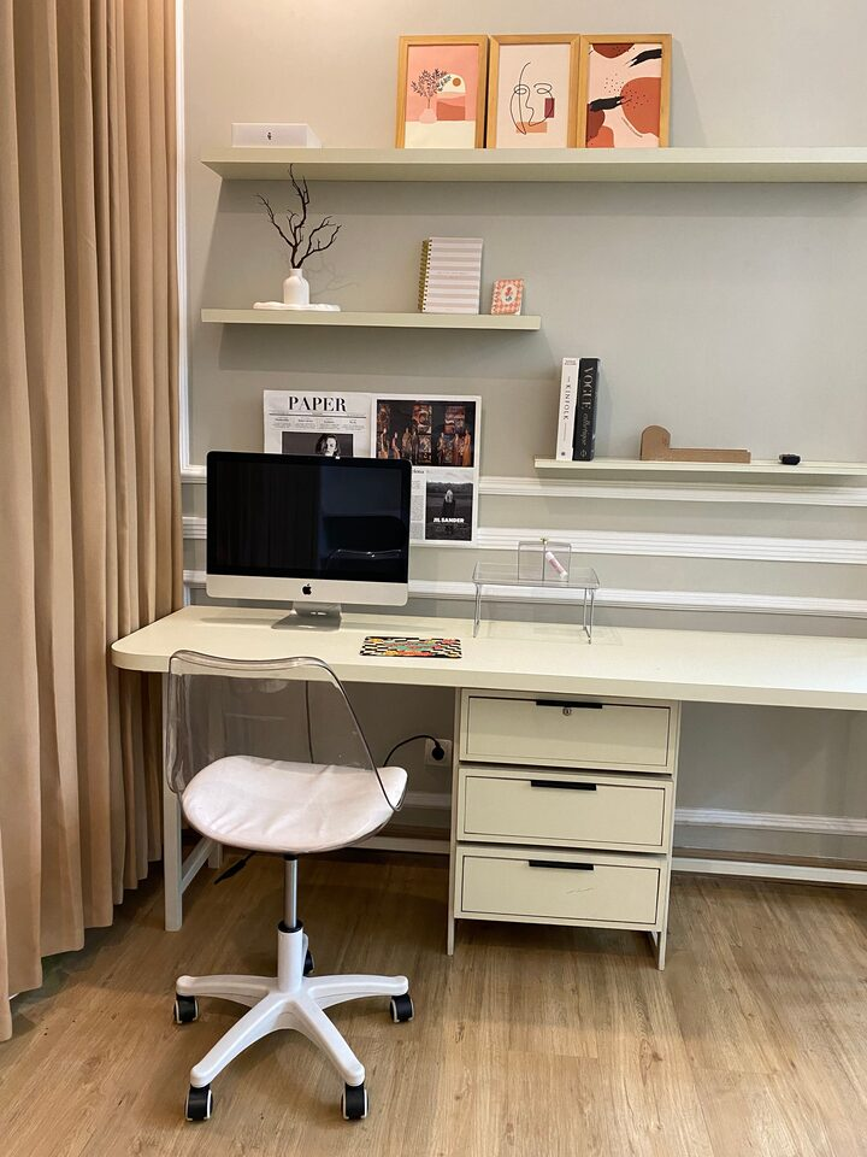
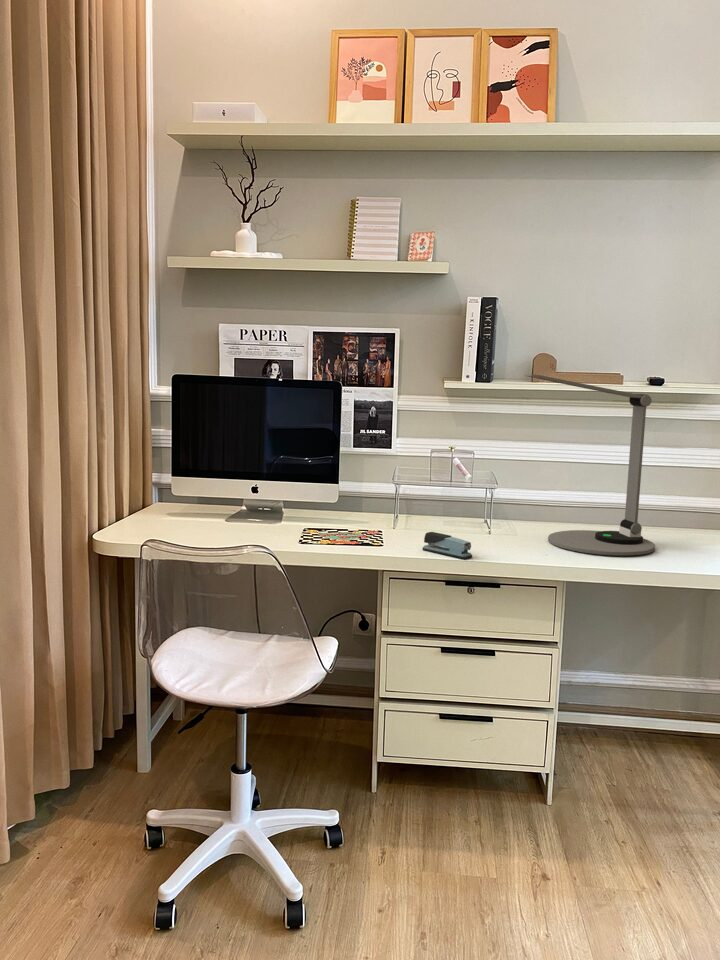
+ desk lamp [523,373,656,556]
+ stapler [422,531,473,560]
